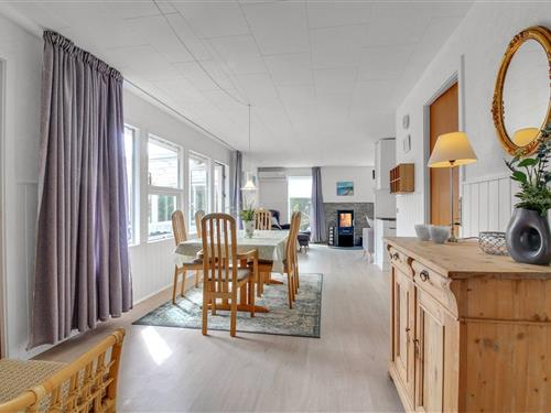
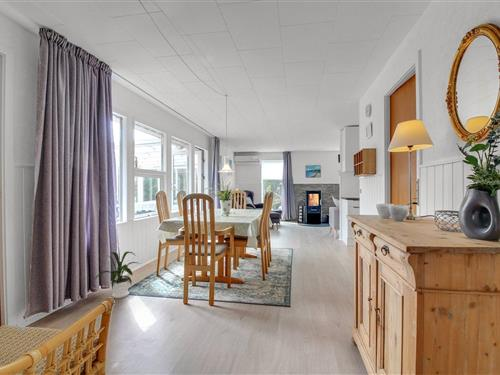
+ house plant [91,251,141,299]
